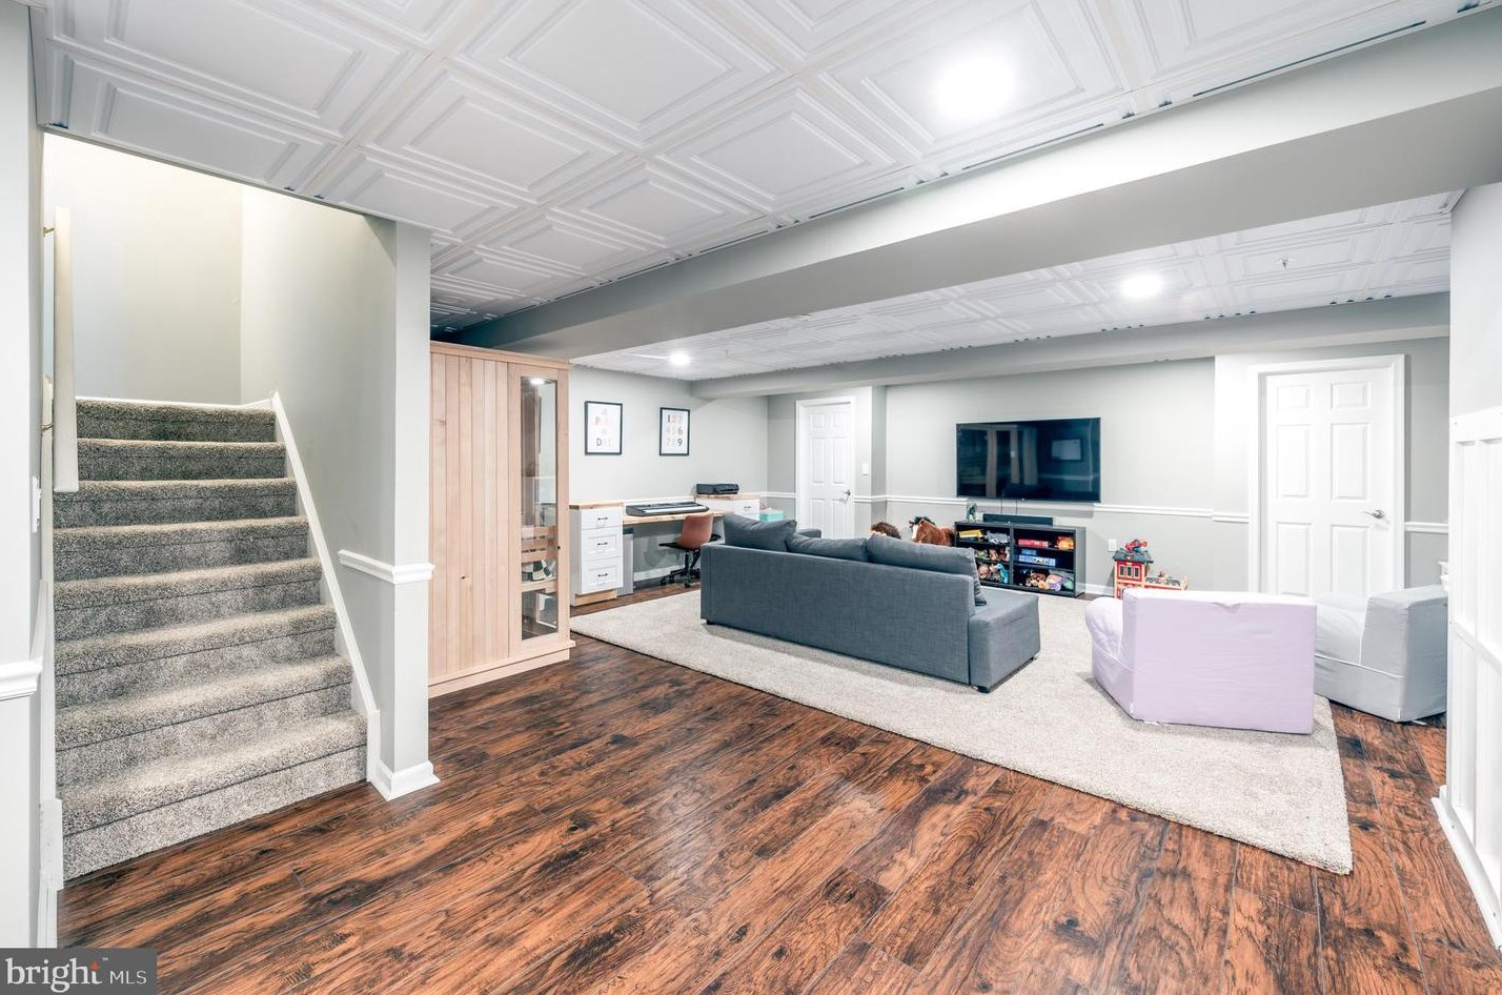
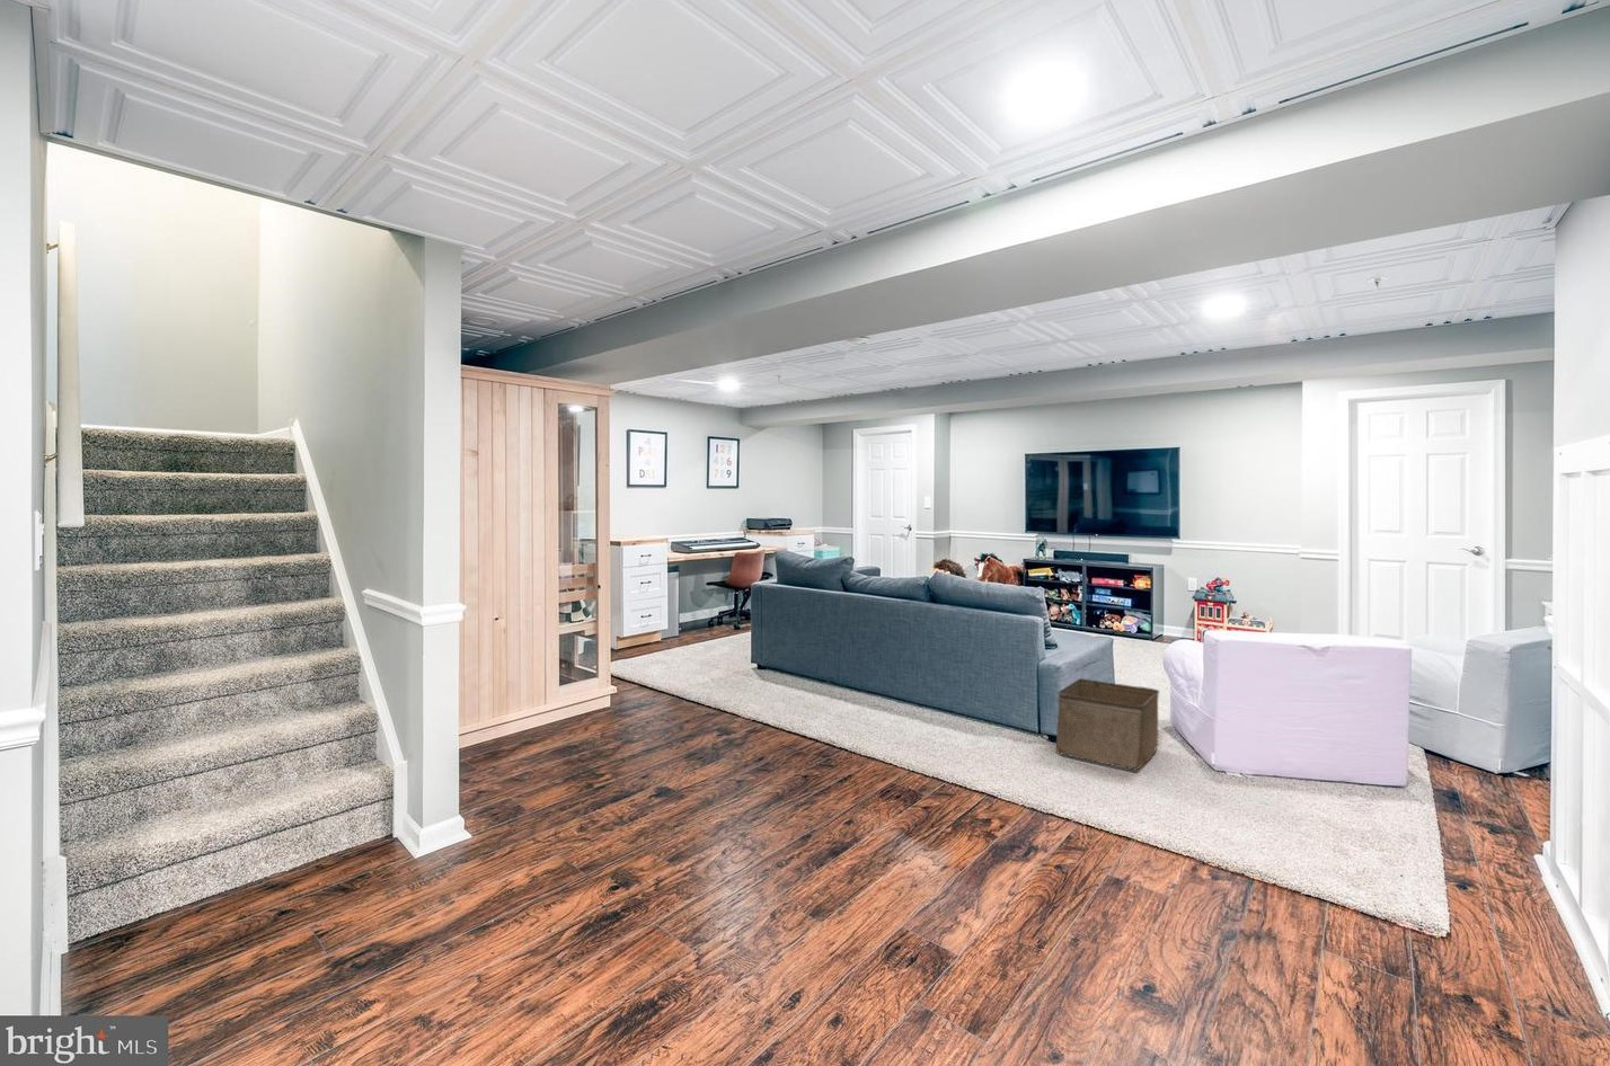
+ storage bin [1055,677,1160,772]
